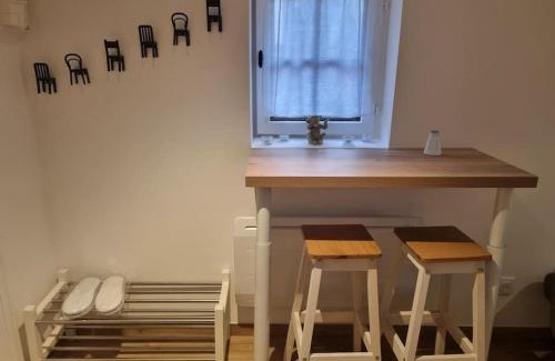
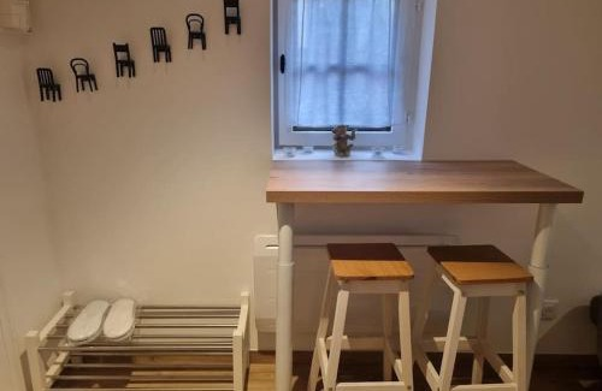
- saltshaker [423,129,443,157]
